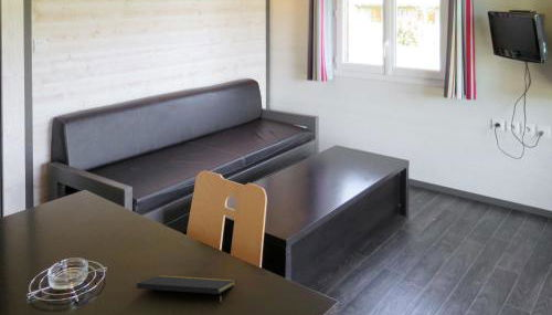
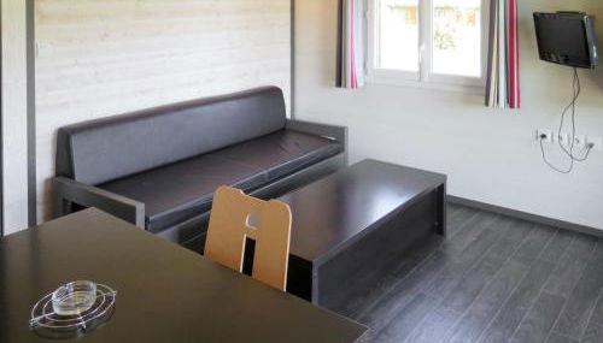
- notepad [136,274,236,306]
